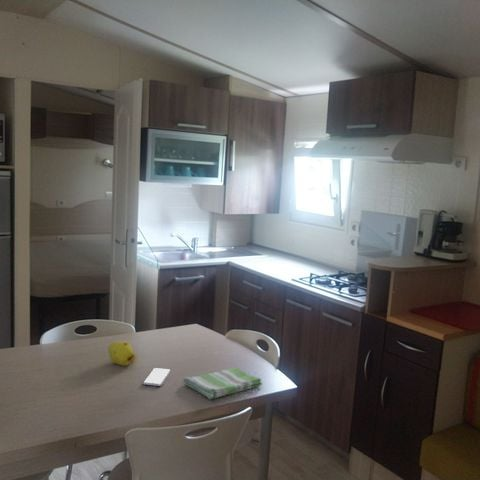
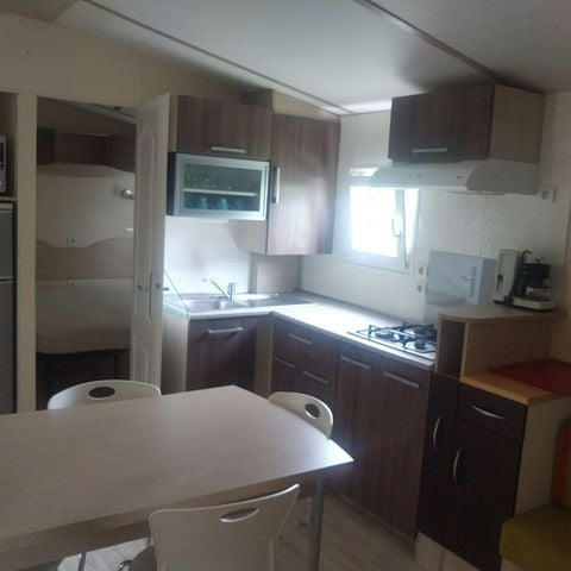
- dish towel [182,367,263,400]
- smartphone [142,367,172,387]
- fruit [107,340,136,367]
